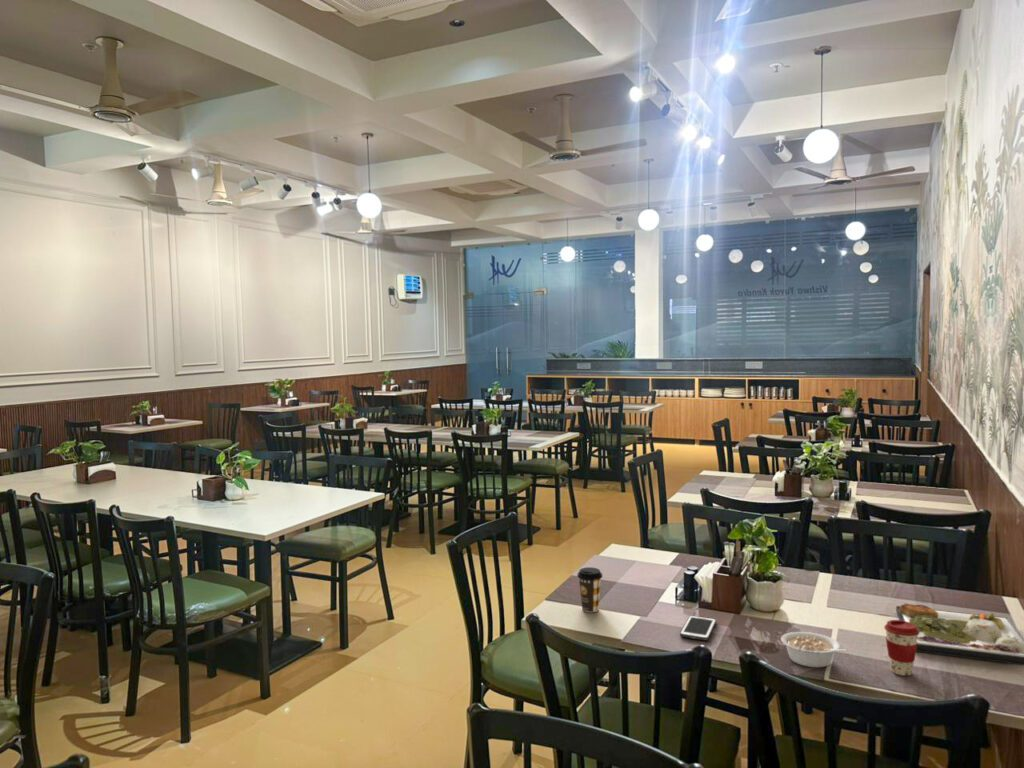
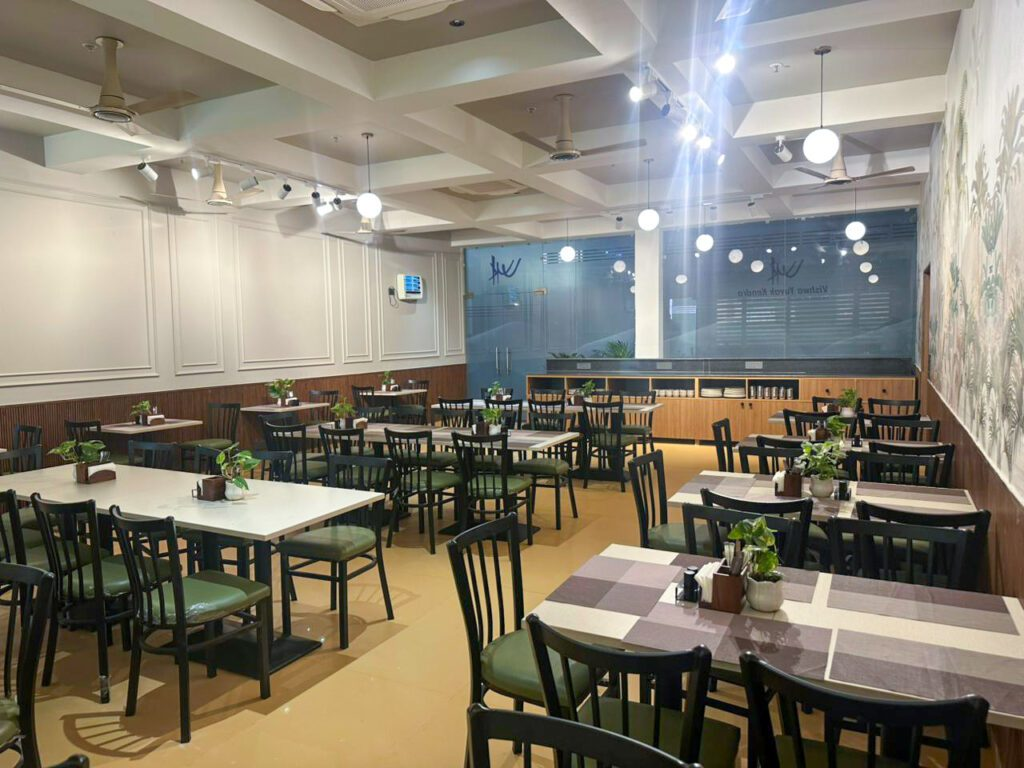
- coffee cup [883,619,919,677]
- legume [780,631,849,668]
- dinner plate [895,603,1024,666]
- cell phone [679,614,717,641]
- coffee cup [576,566,604,613]
